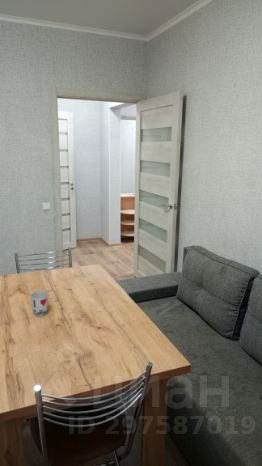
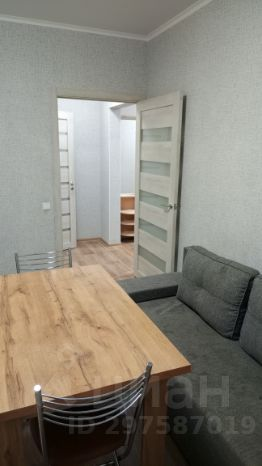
- cup [29,290,49,318]
